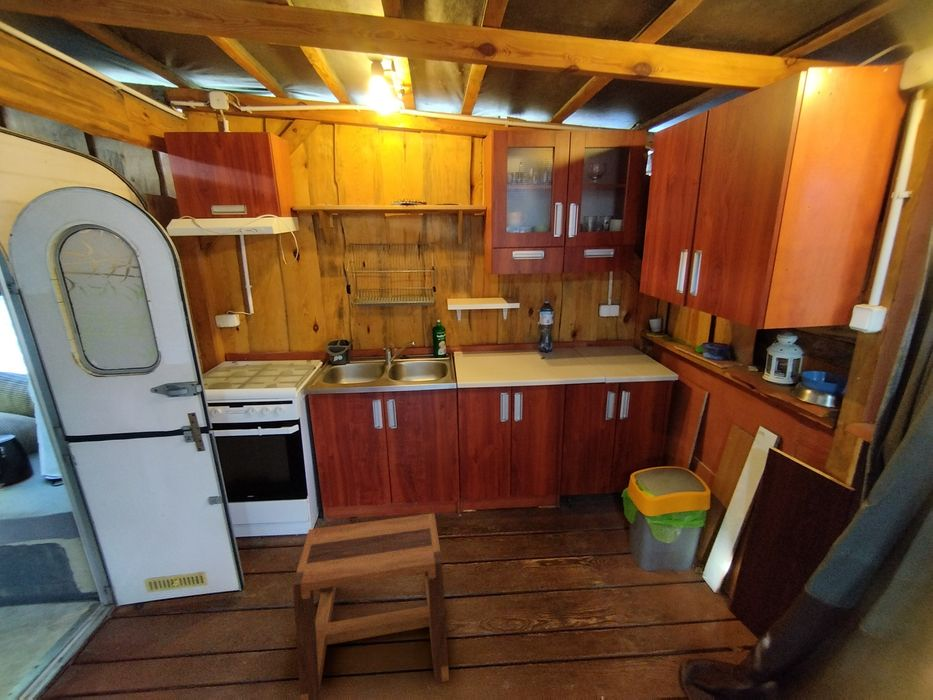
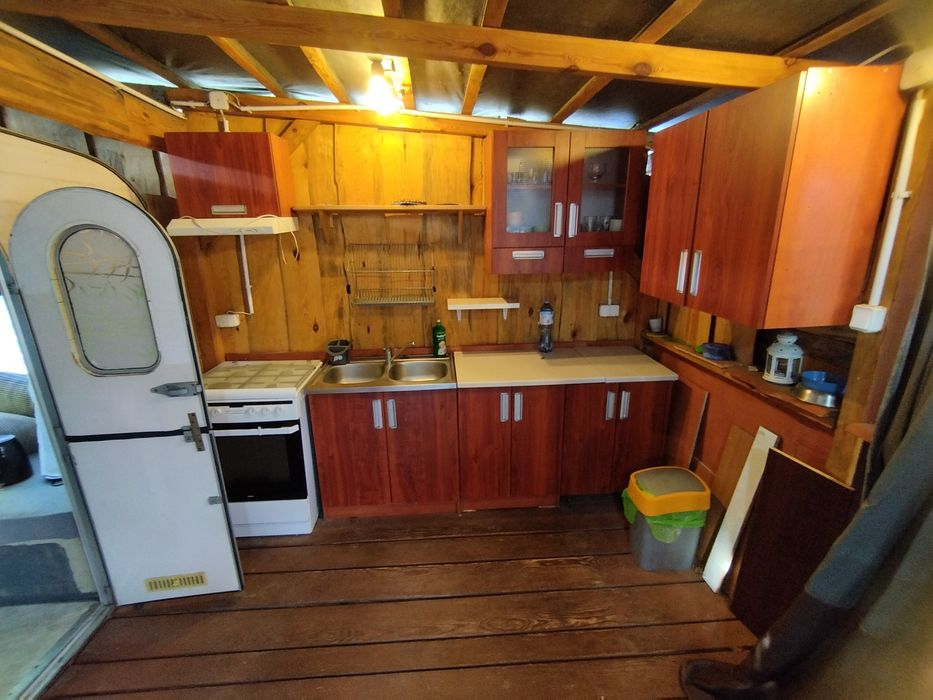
- stool [292,512,450,700]
